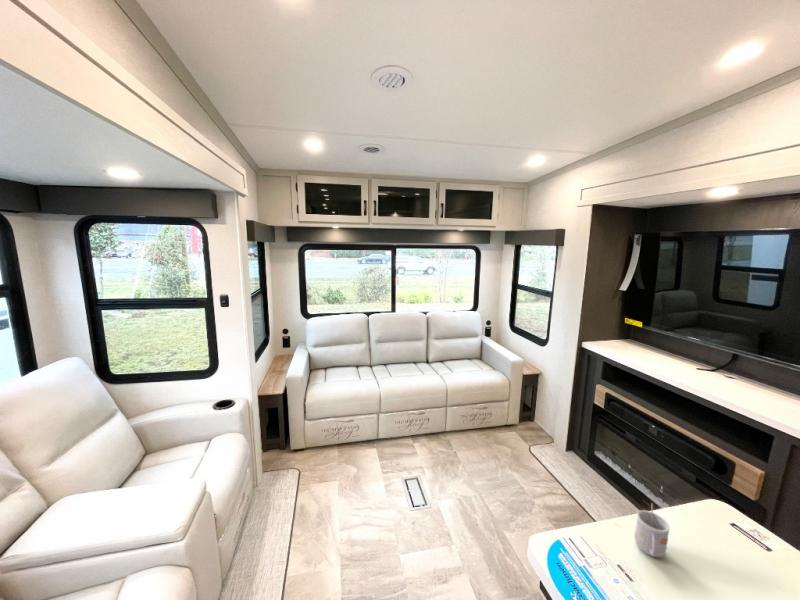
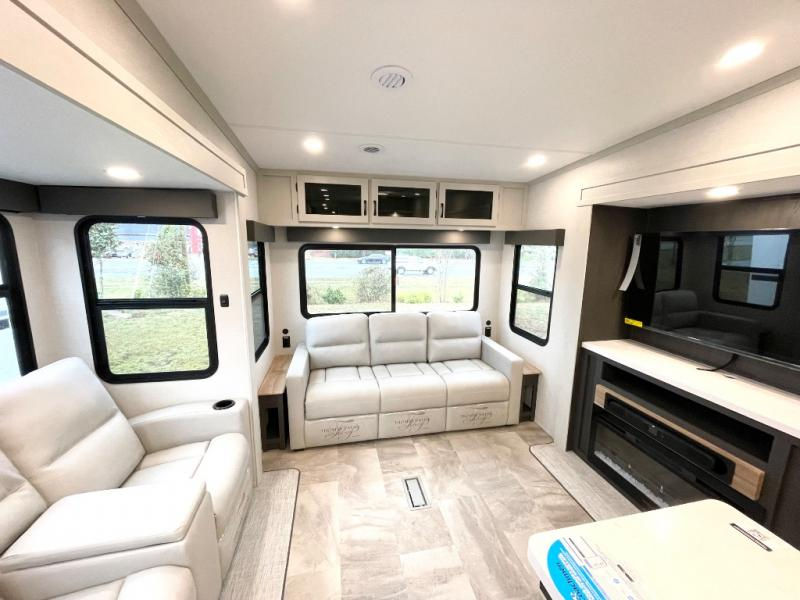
- mug [634,502,671,558]
